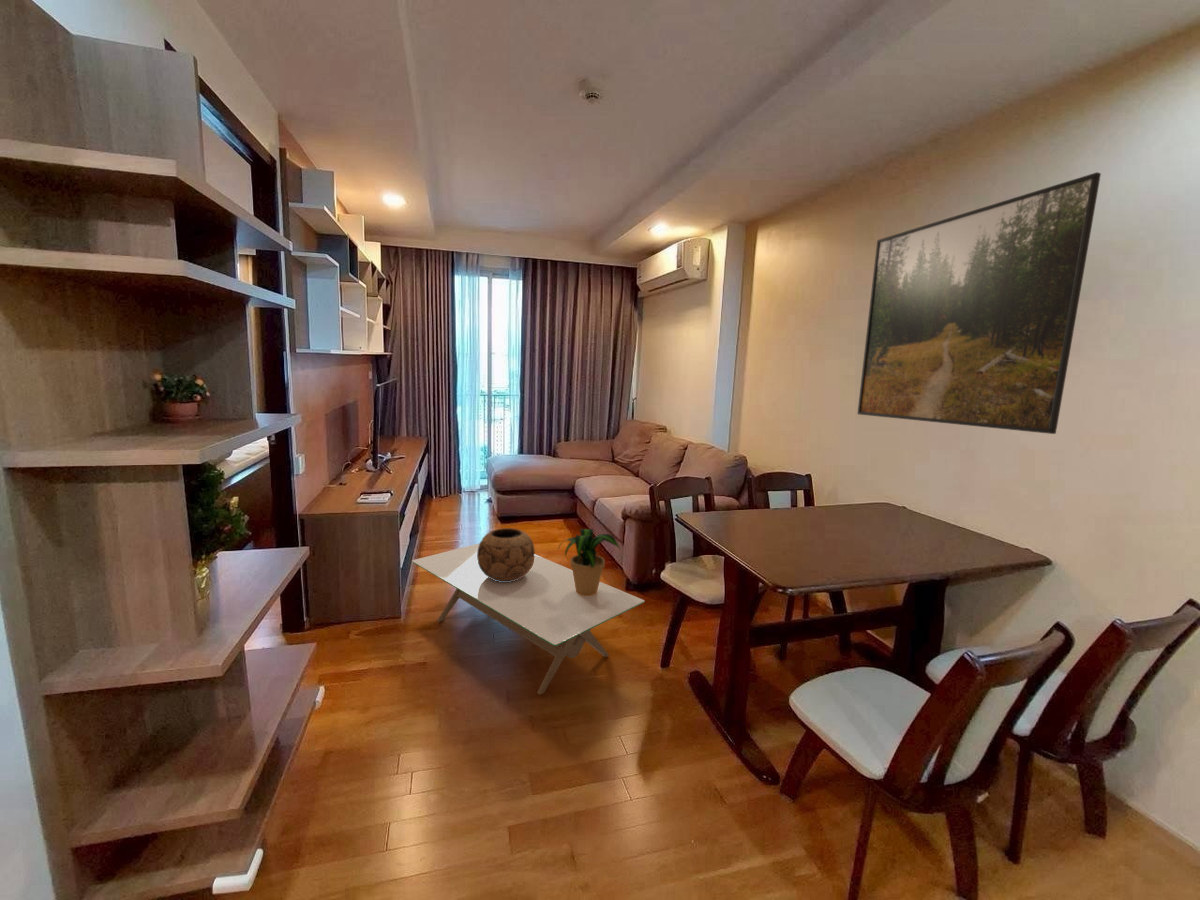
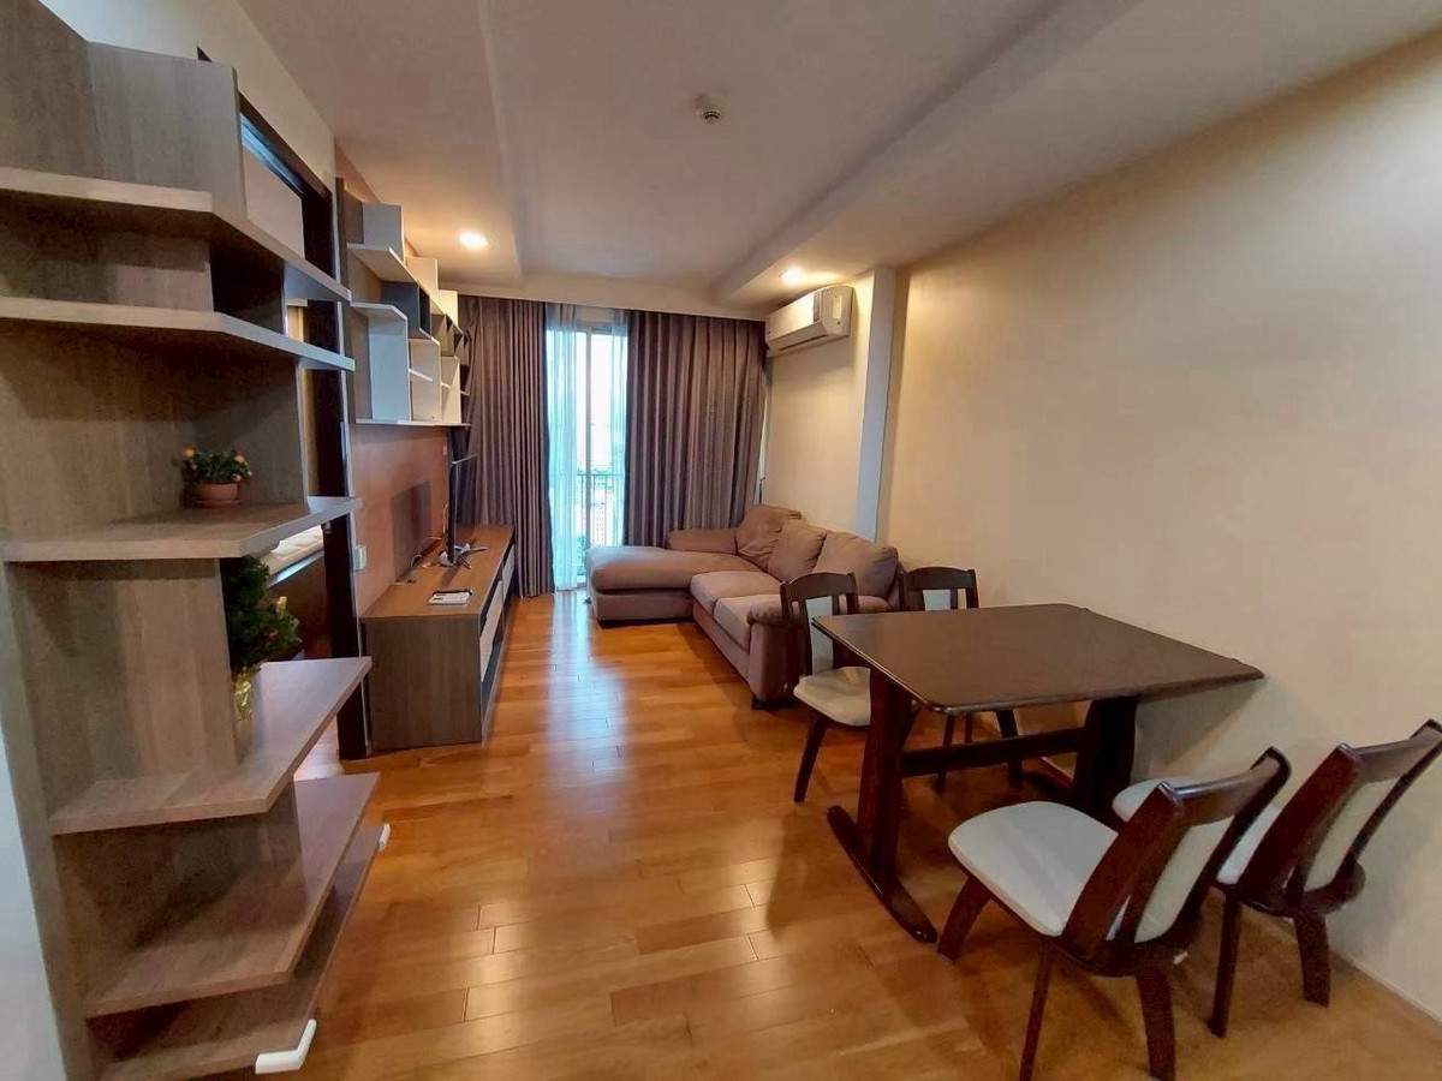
- decorative bowl [477,527,536,582]
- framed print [856,171,1102,435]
- potted plant [557,528,622,596]
- coffee table [411,543,646,696]
